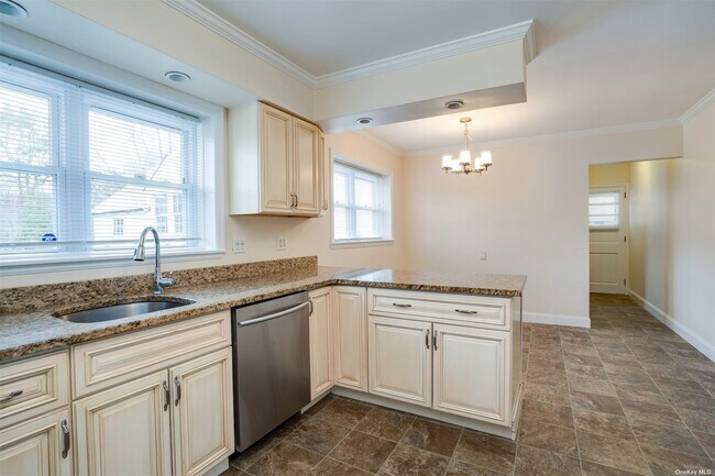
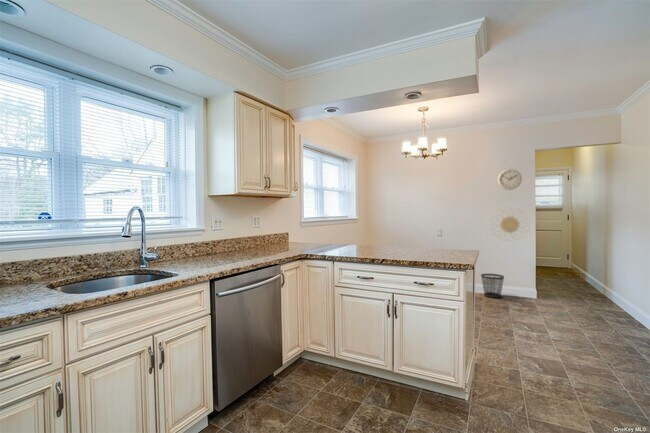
+ wastebasket [480,273,505,299]
+ decorative wall piece [489,206,531,242]
+ wall clock [497,168,523,191]
